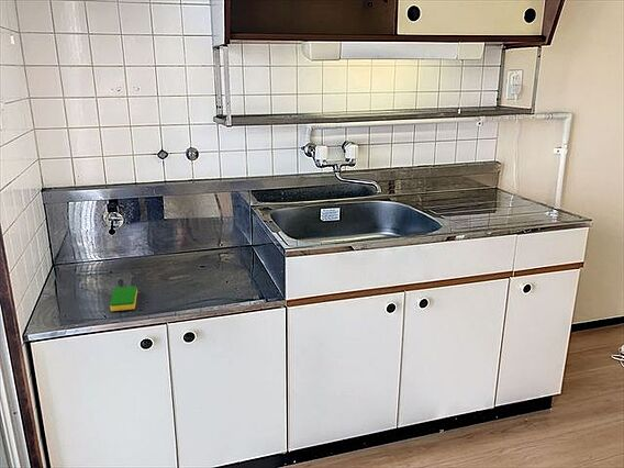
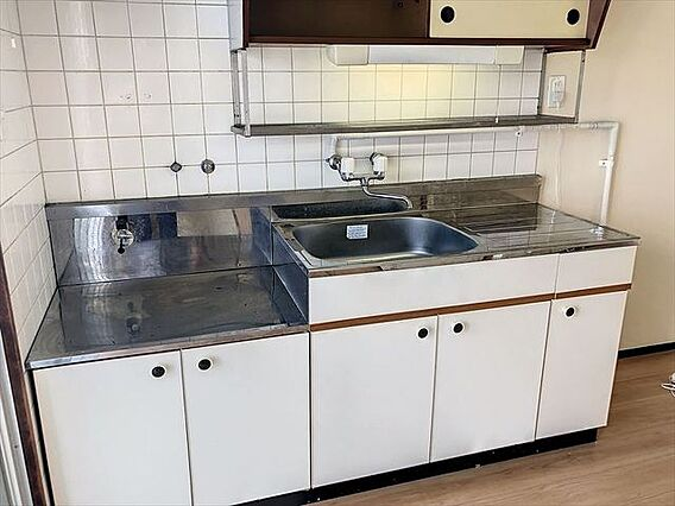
- dish sponge [109,285,138,312]
